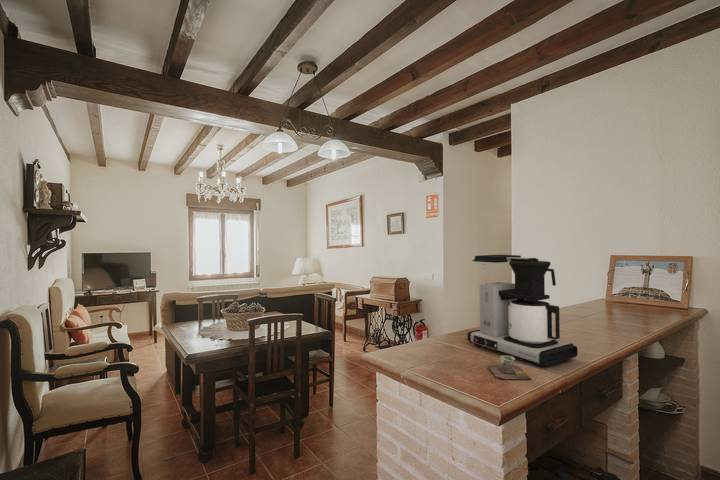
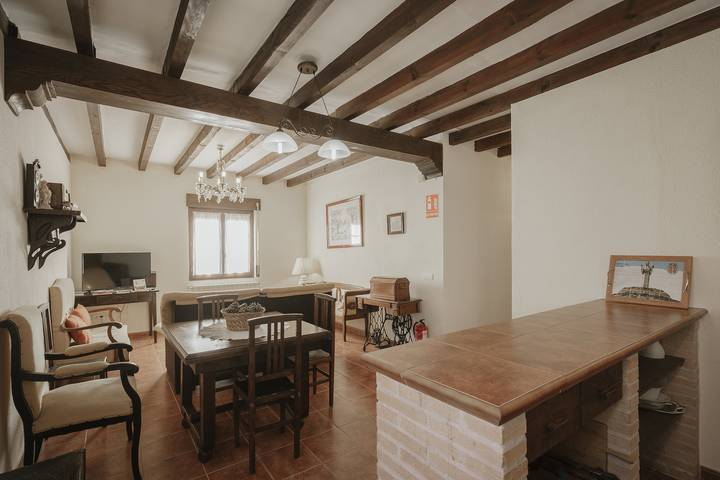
- coffee maker [466,254,579,368]
- cup [487,355,533,381]
